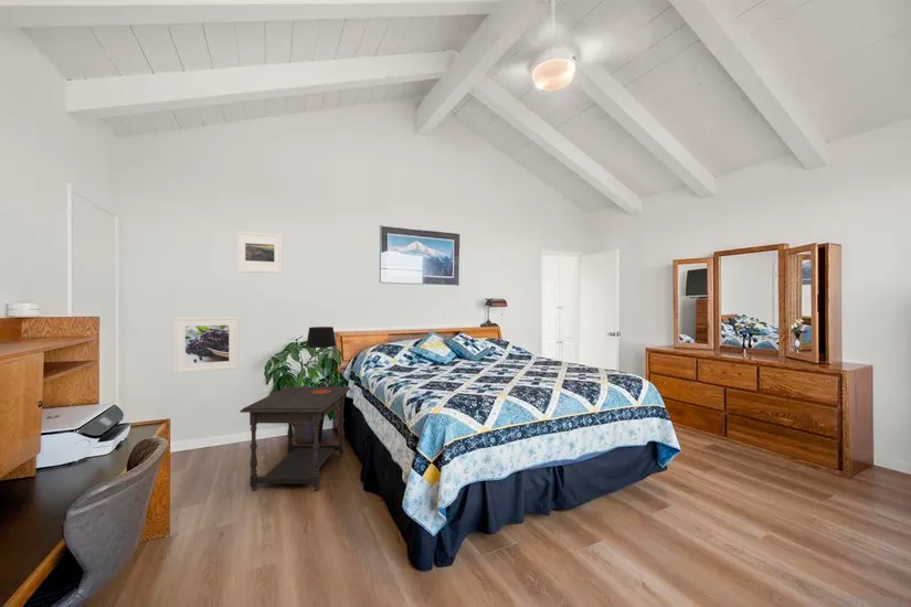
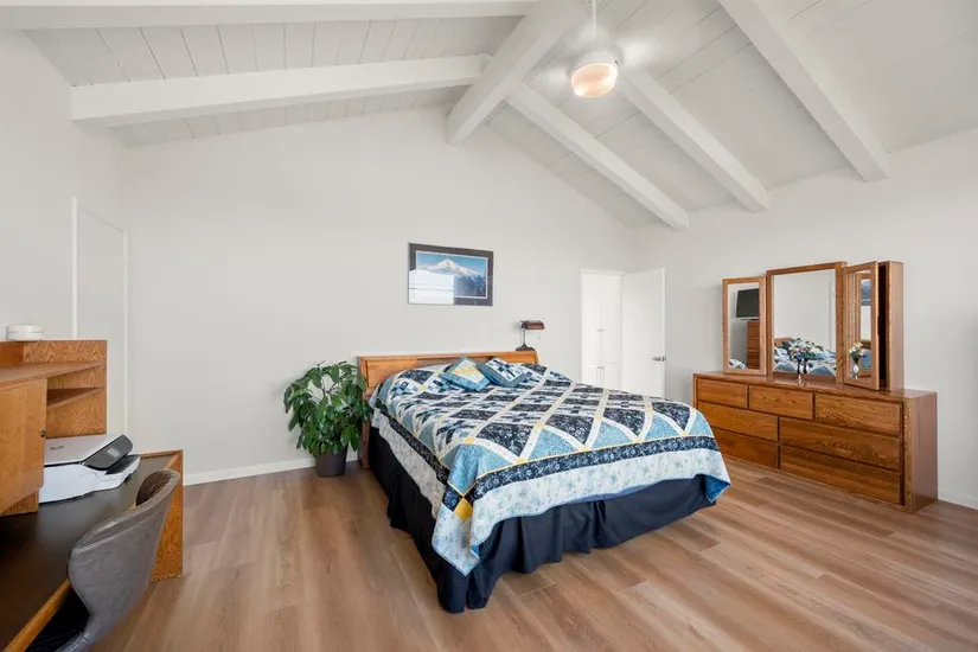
- side table [239,385,351,491]
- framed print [173,316,240,374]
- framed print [236,230,283,275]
- table lamp [305,326,337,394]
